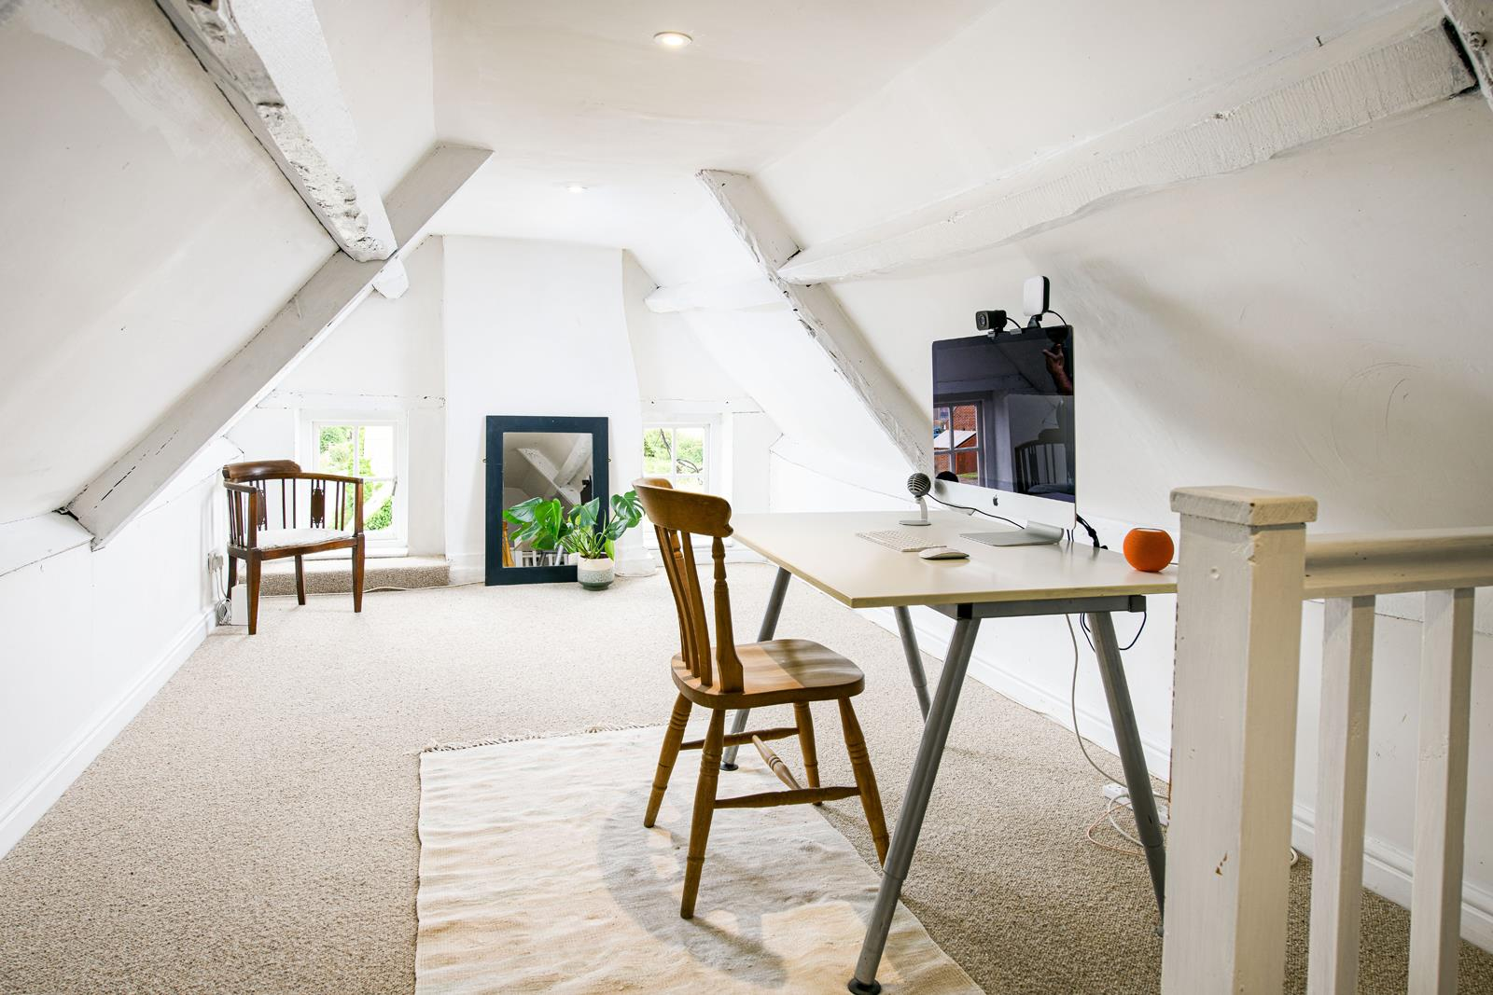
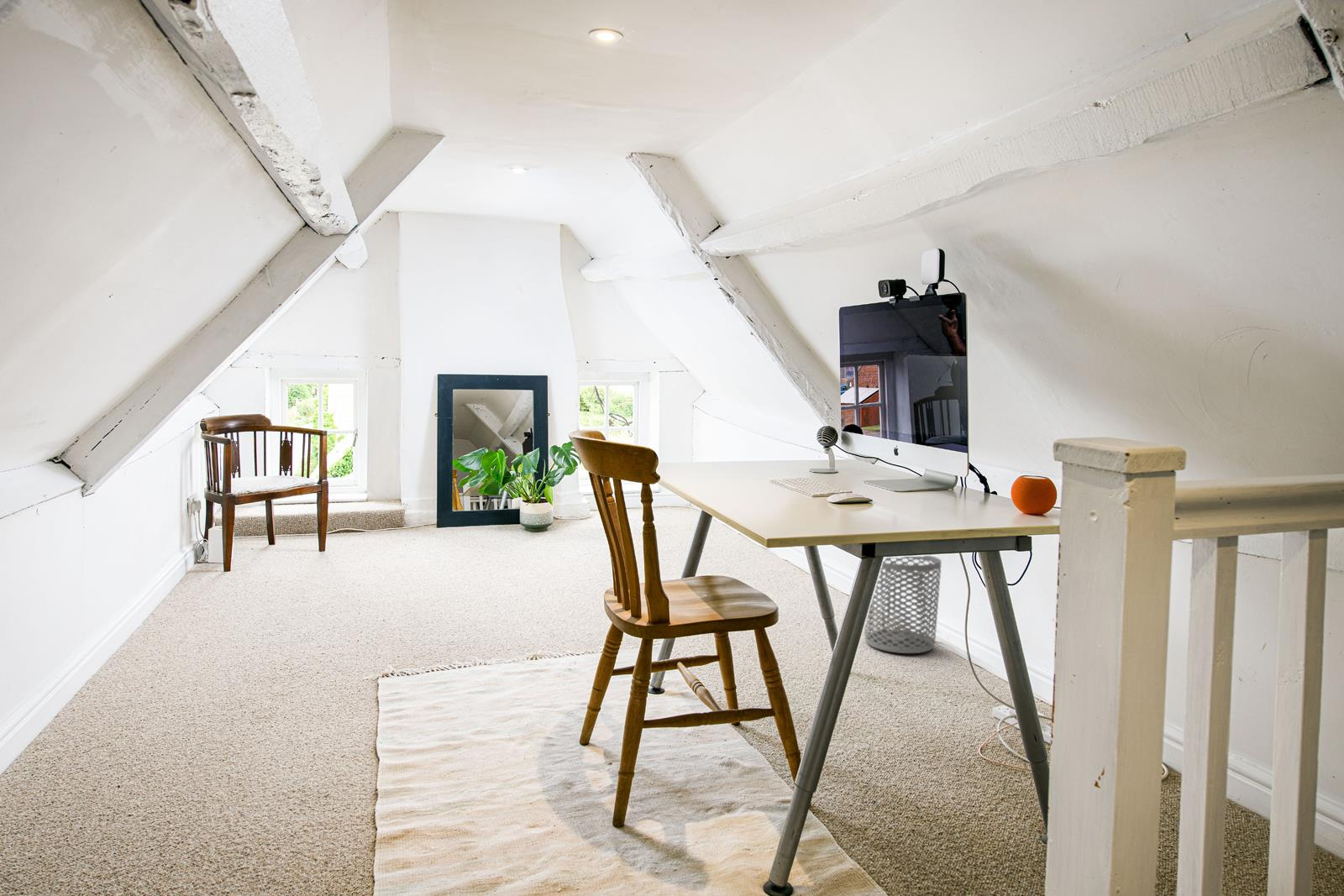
+ waste bin [864,555,942,654]
